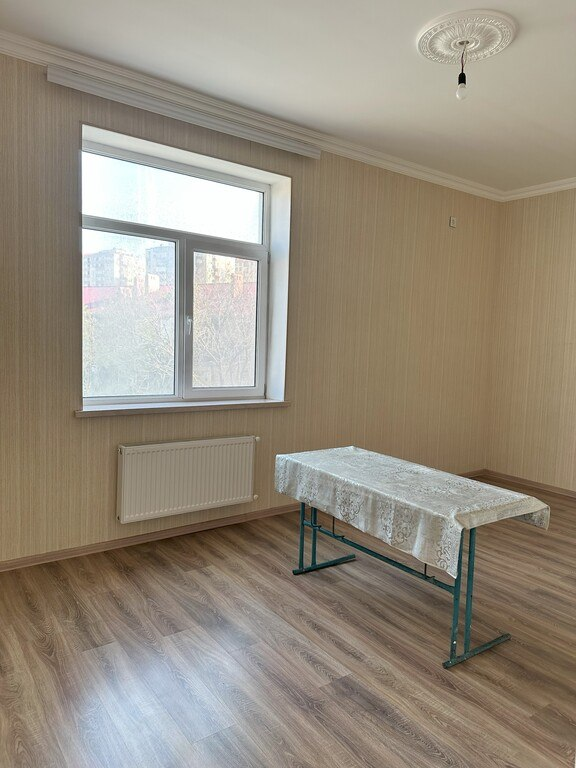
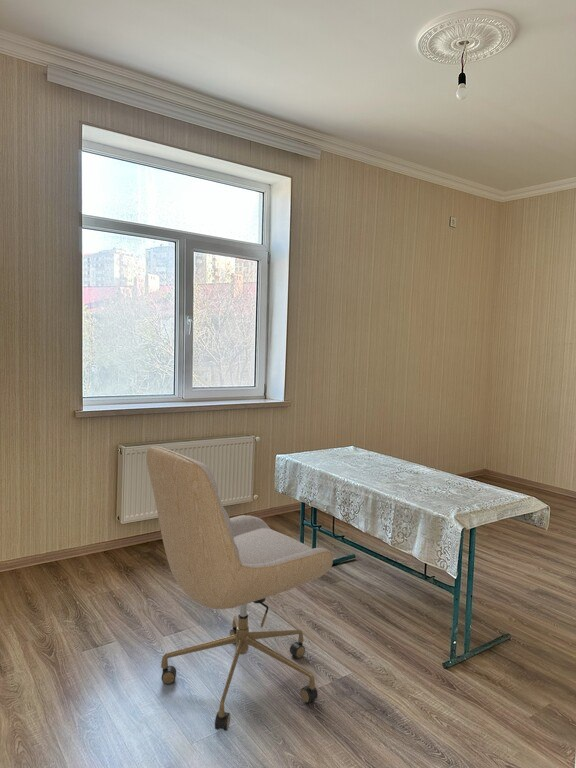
+ chair [146,445,334,732]
